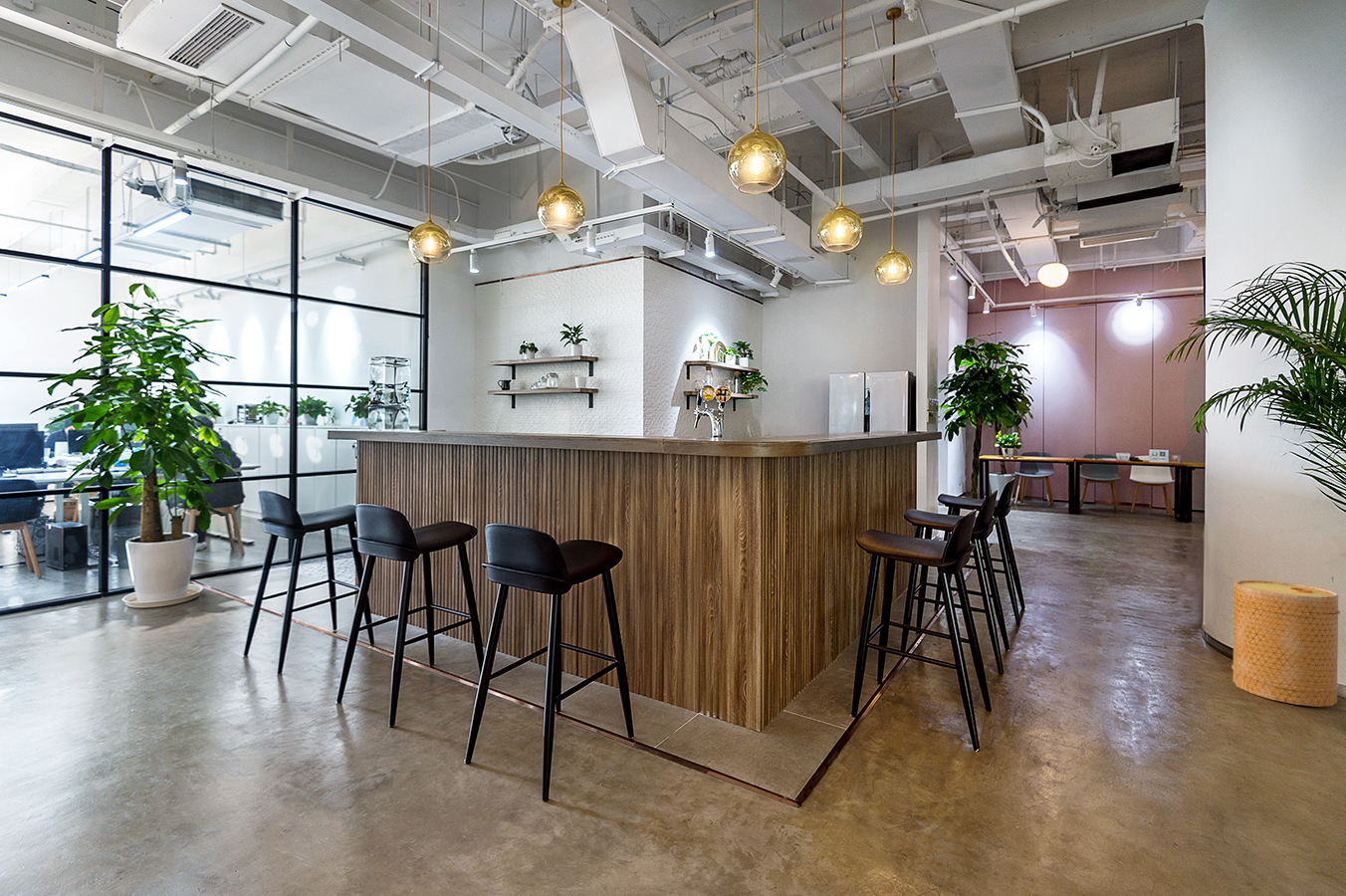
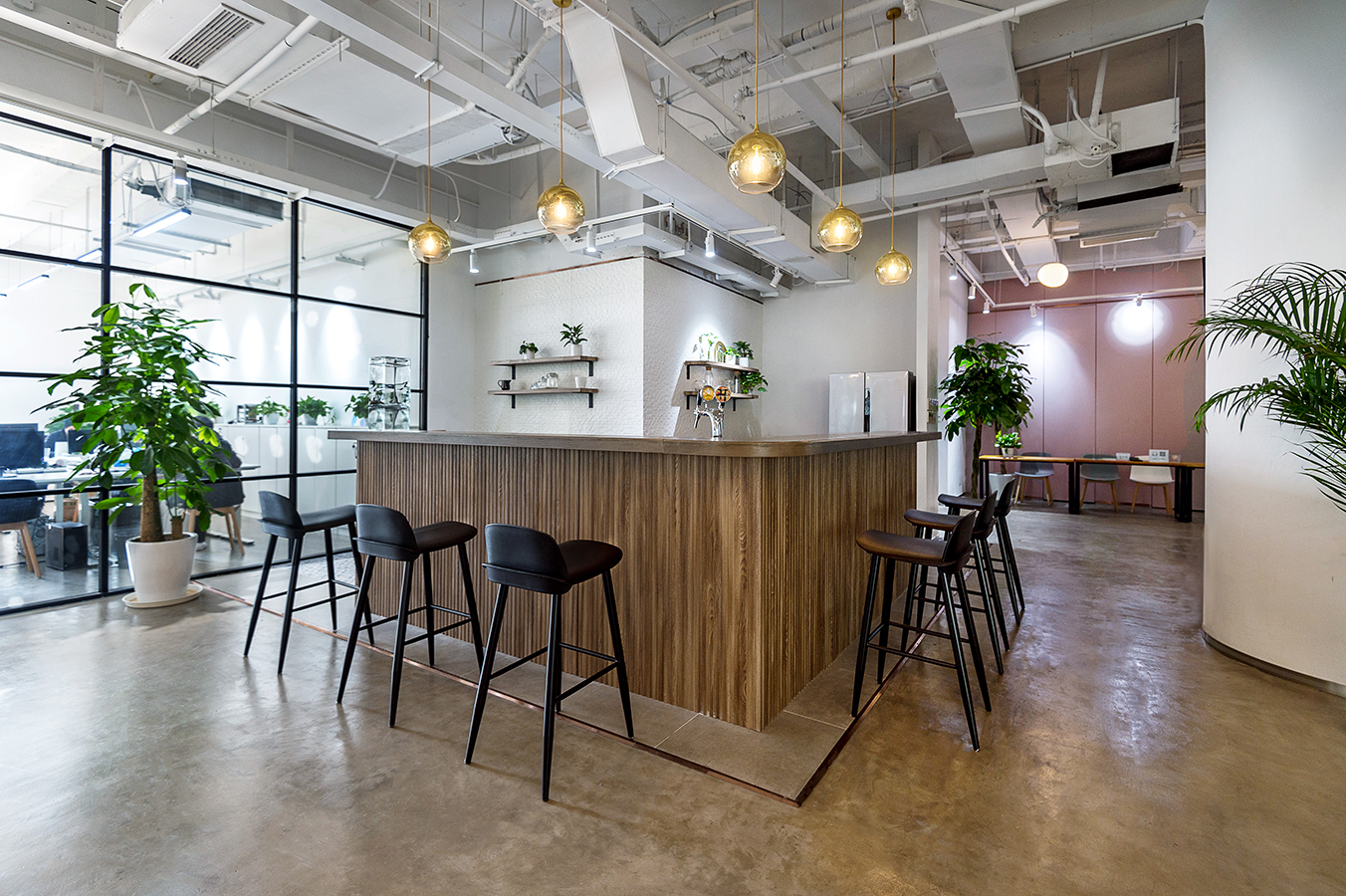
- basket [1231,579,1341,708]
